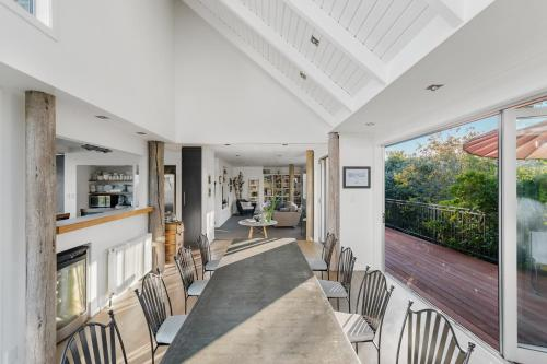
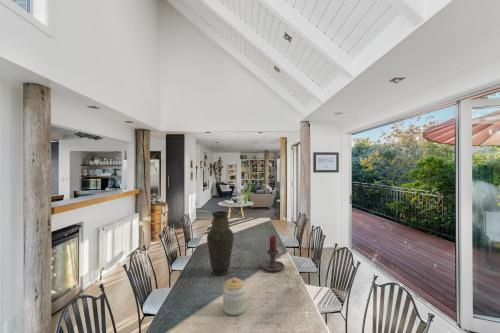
+ candle holder [261,234,285,273]
+ jar [222,276,247,316]
+ vase [206,210,235,277]
